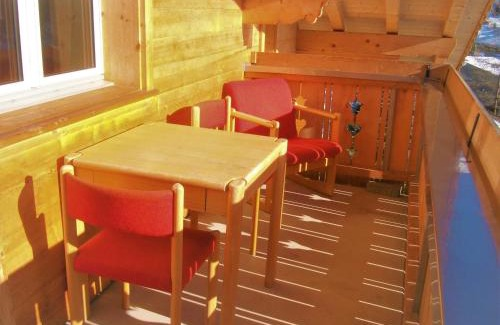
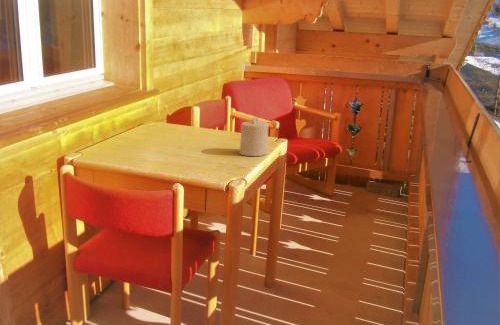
+ candle [239,116,269,157]
